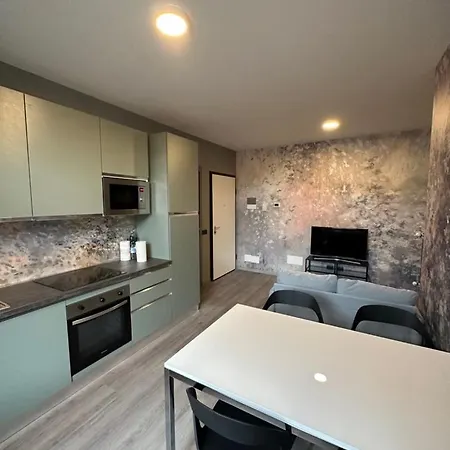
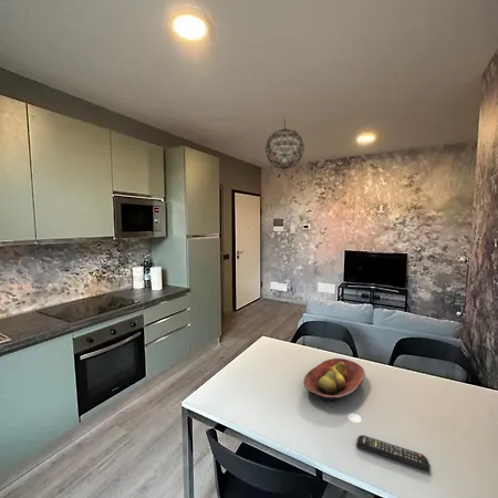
+ remote control [355,434,432,473]
+ pendant light [264,117,305,170]
+ fruit bowl [302,357,366,403]
